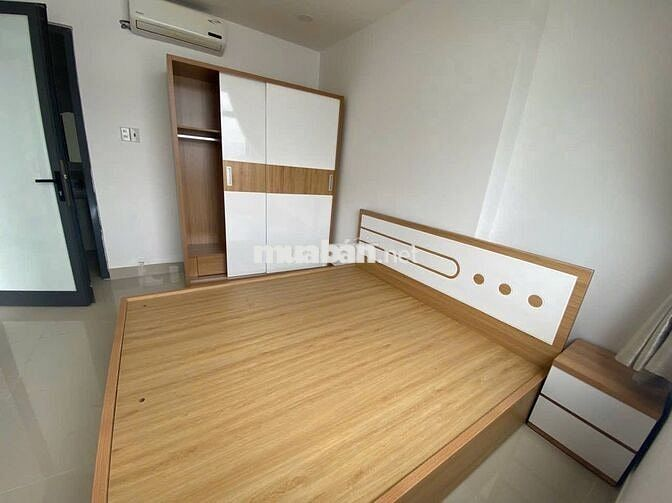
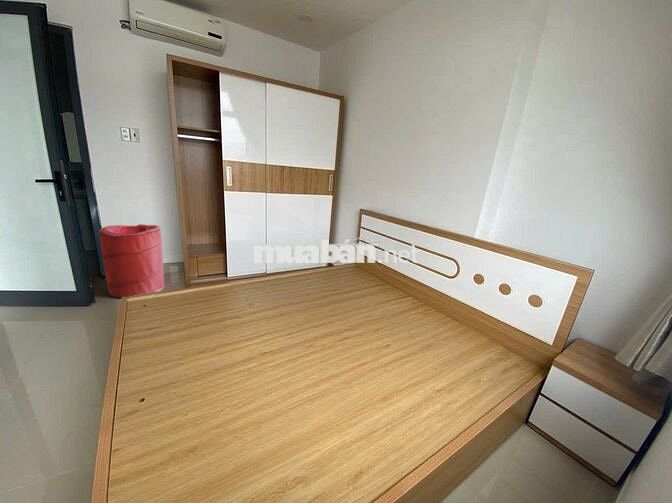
+ laundry hamper [98,223,165,299]
